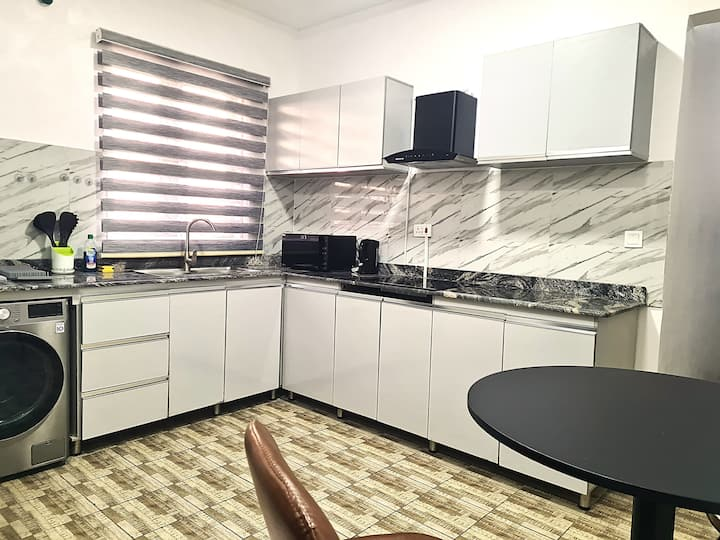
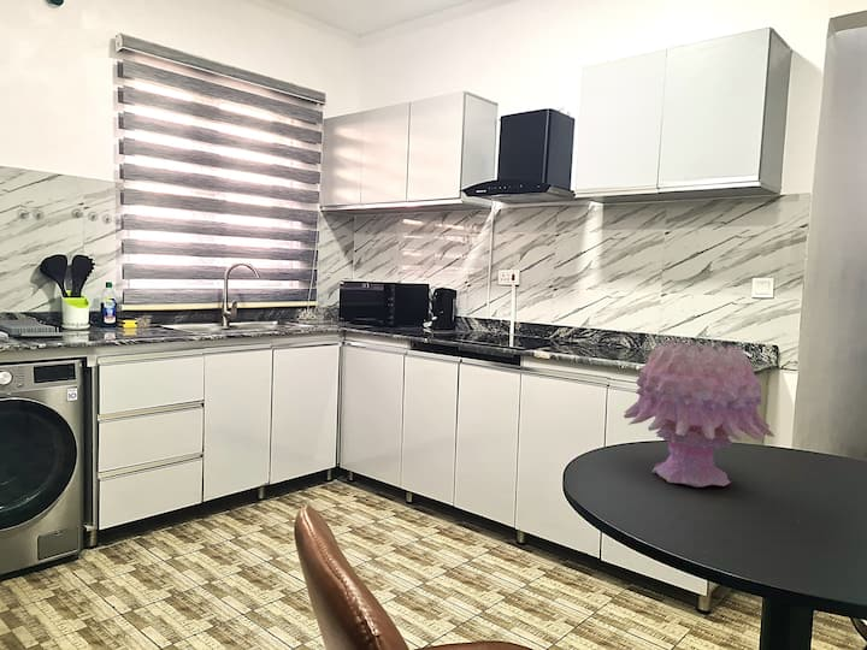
+ decorative vase [623,339,775,488]
